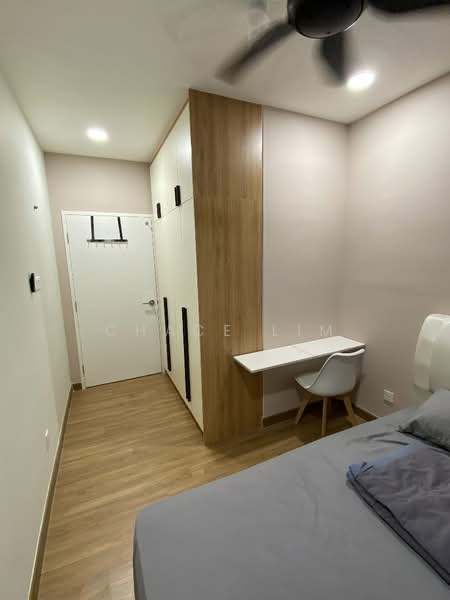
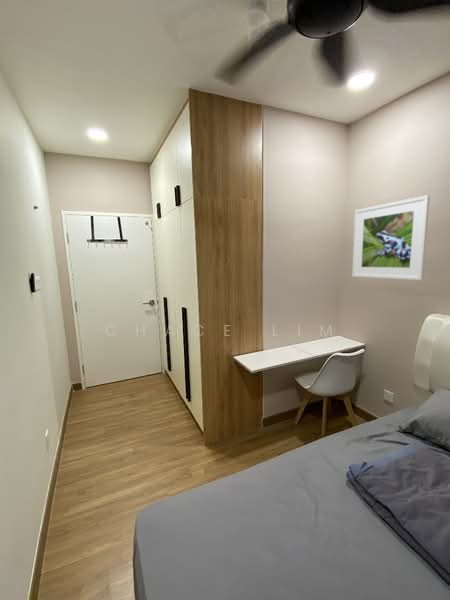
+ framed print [351,194,431,281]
